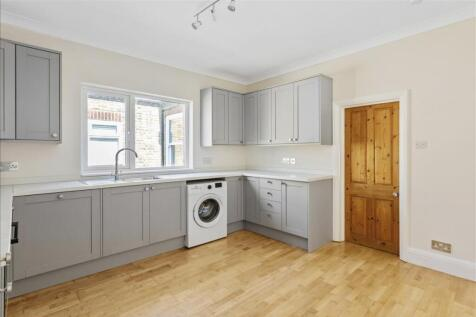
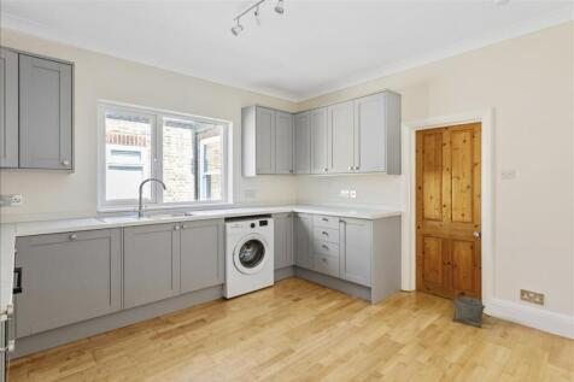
+ bucket [451,295,486,328]
